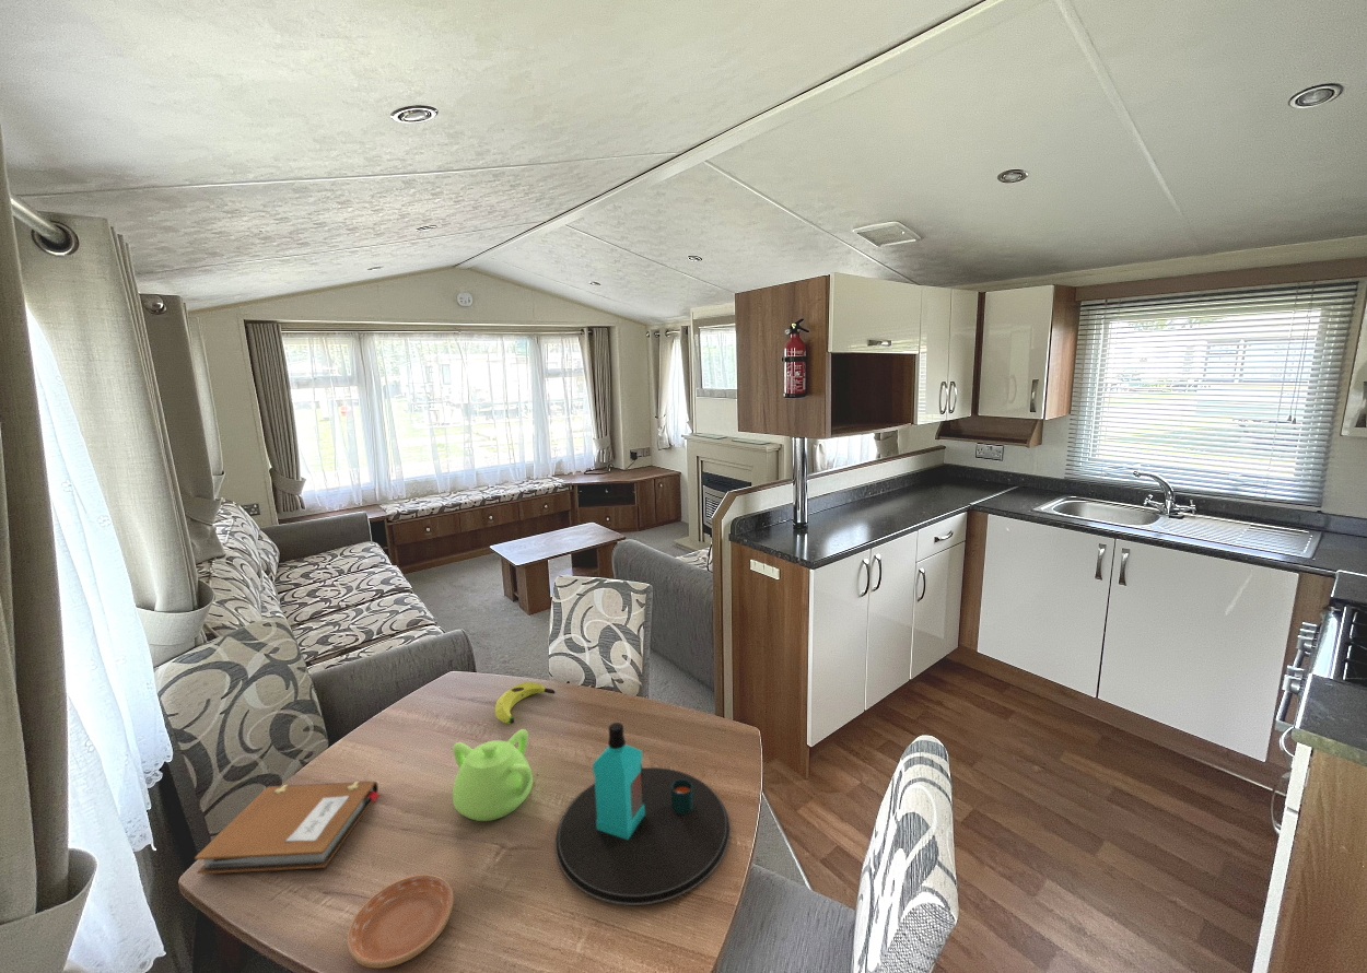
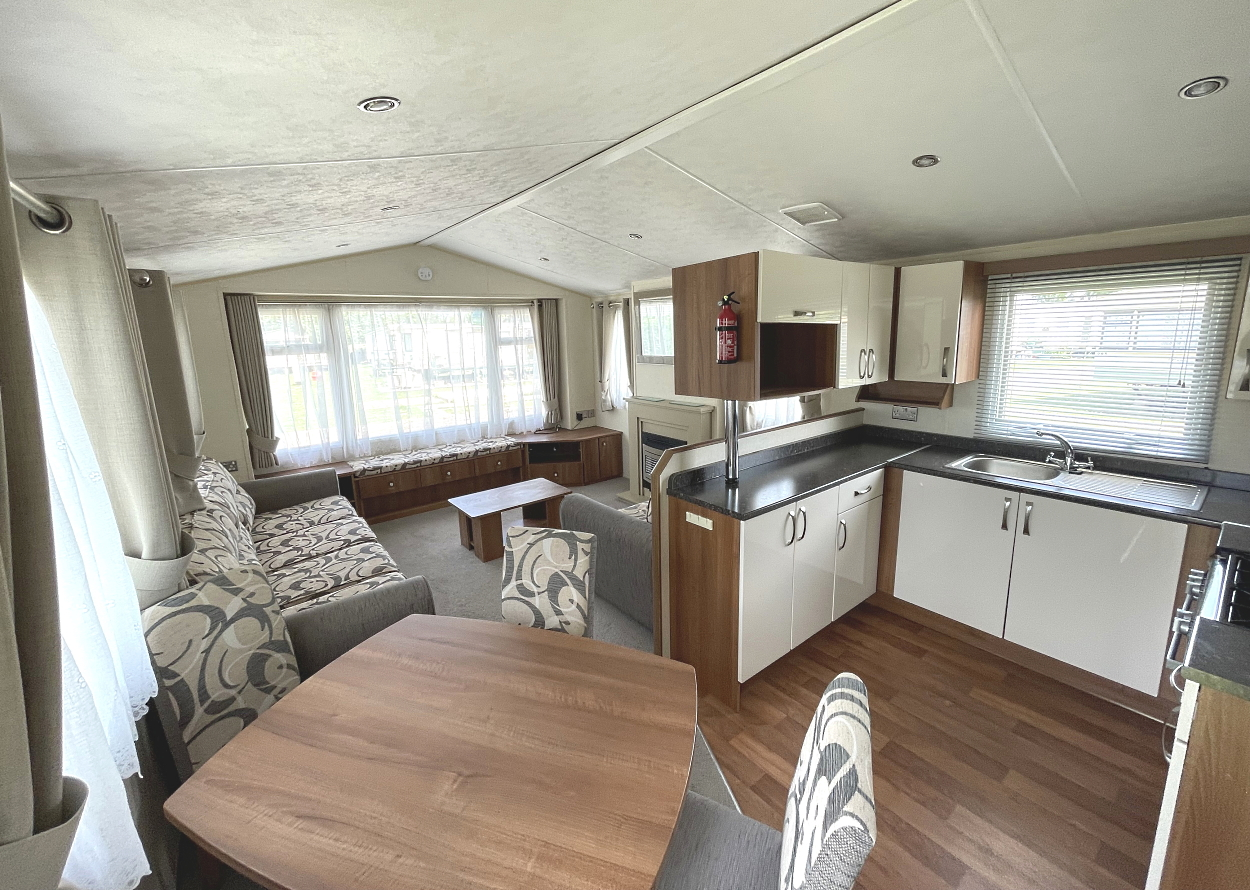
- bottle [554,722,732,906]
- teapot [452,728,534,822]
- banana [494,681,556,725]
- notebook [194,781,381,875]
- saucer [346,874,455,969]
